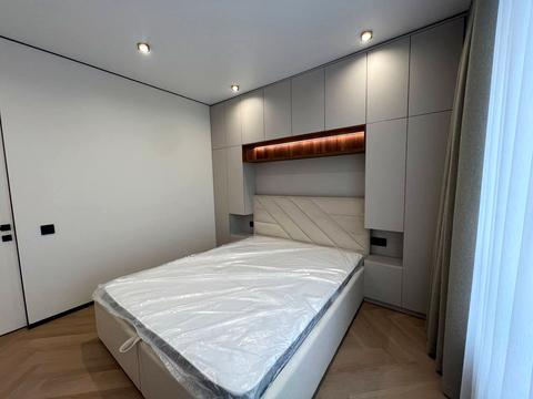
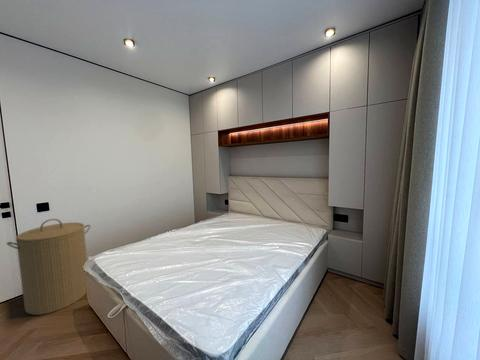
+ laundry hamper [5,218,91,316]
